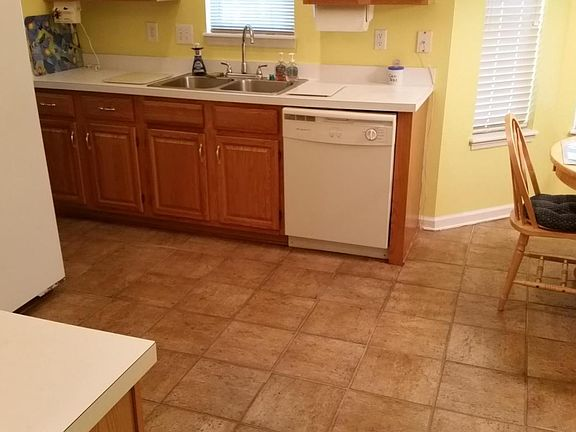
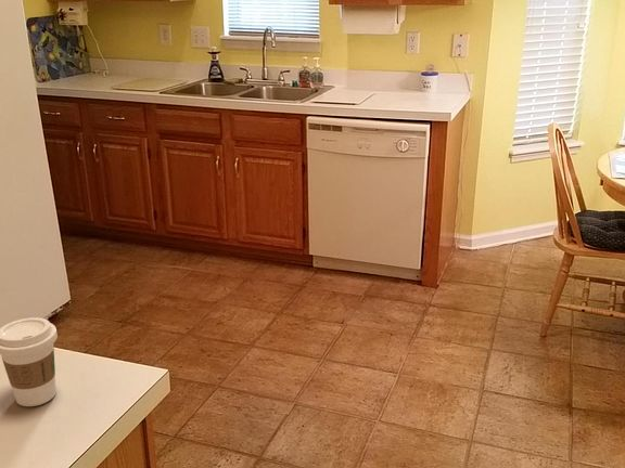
+ coffee cup [0,316,59,407]
